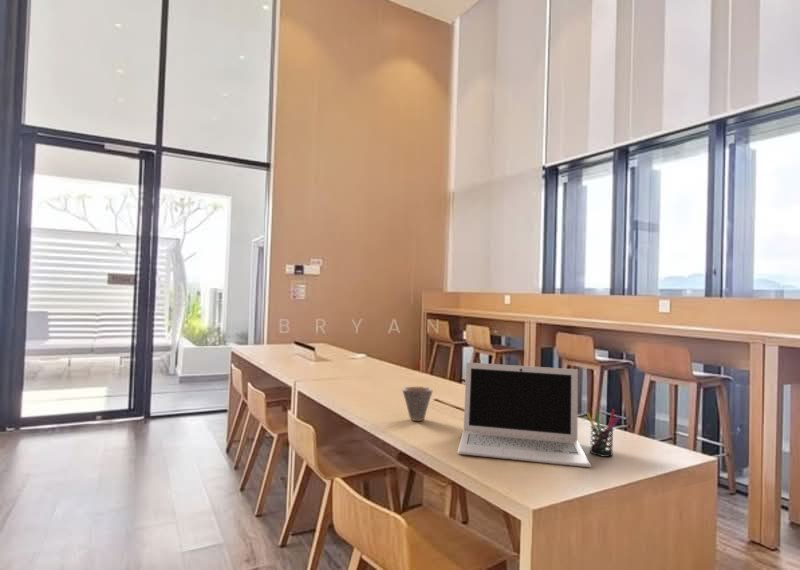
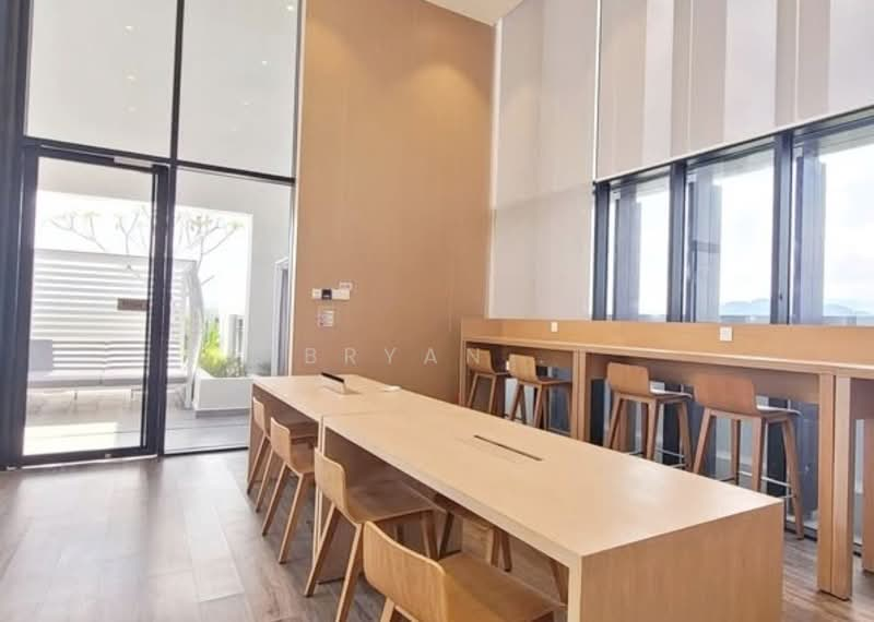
- pen holder [585,409,621,458]
- laptop [457,361,592,468]
- cup [401,386,434,422]
